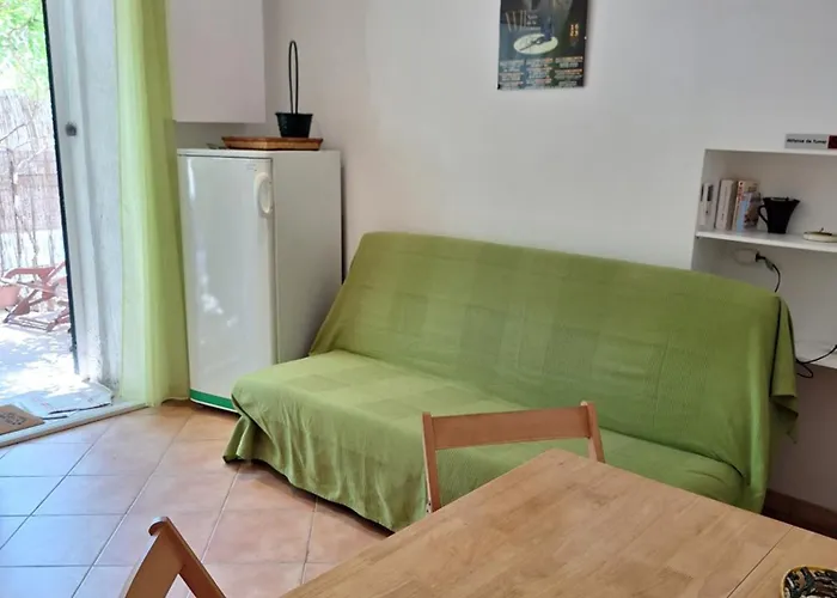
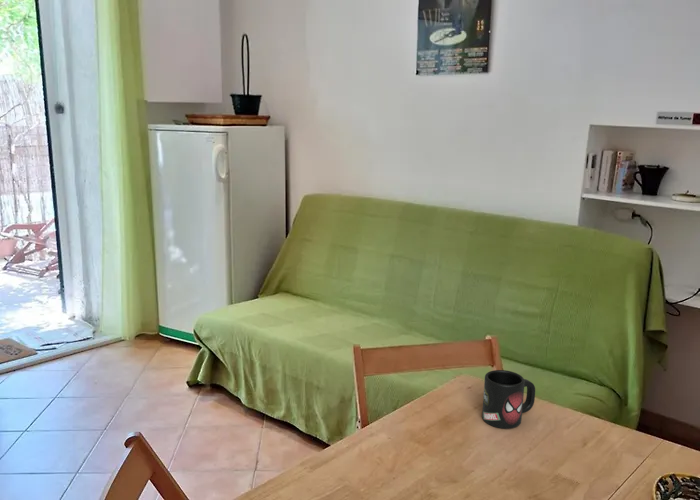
+ mug [481,369,536,430]
